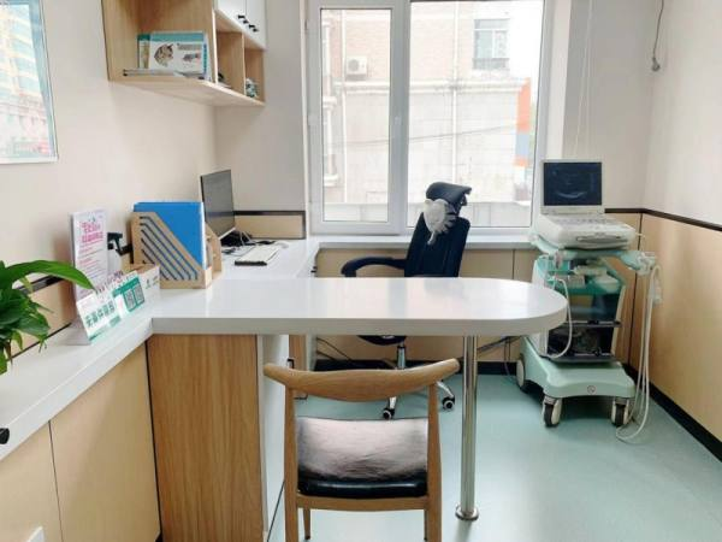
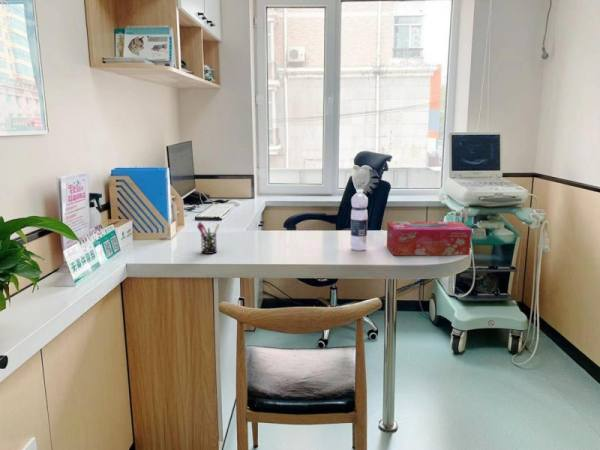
+ tissue box [386,221,472,256]
+ water bottle [349,188,369,251]
+ pen holder [196,220,220,255]
